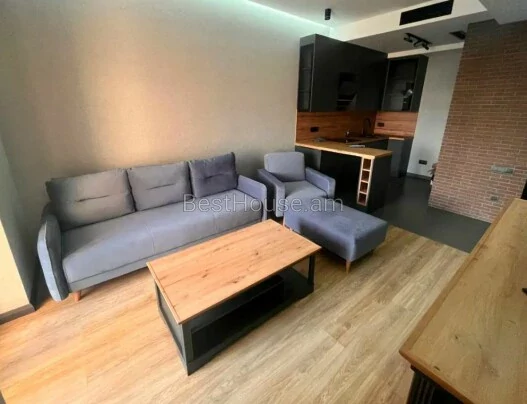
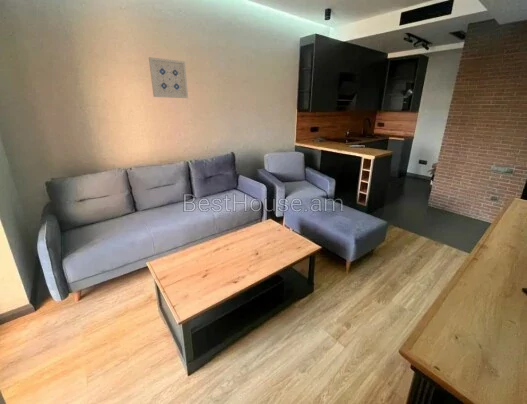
+ wall art [148,56,189,99]
